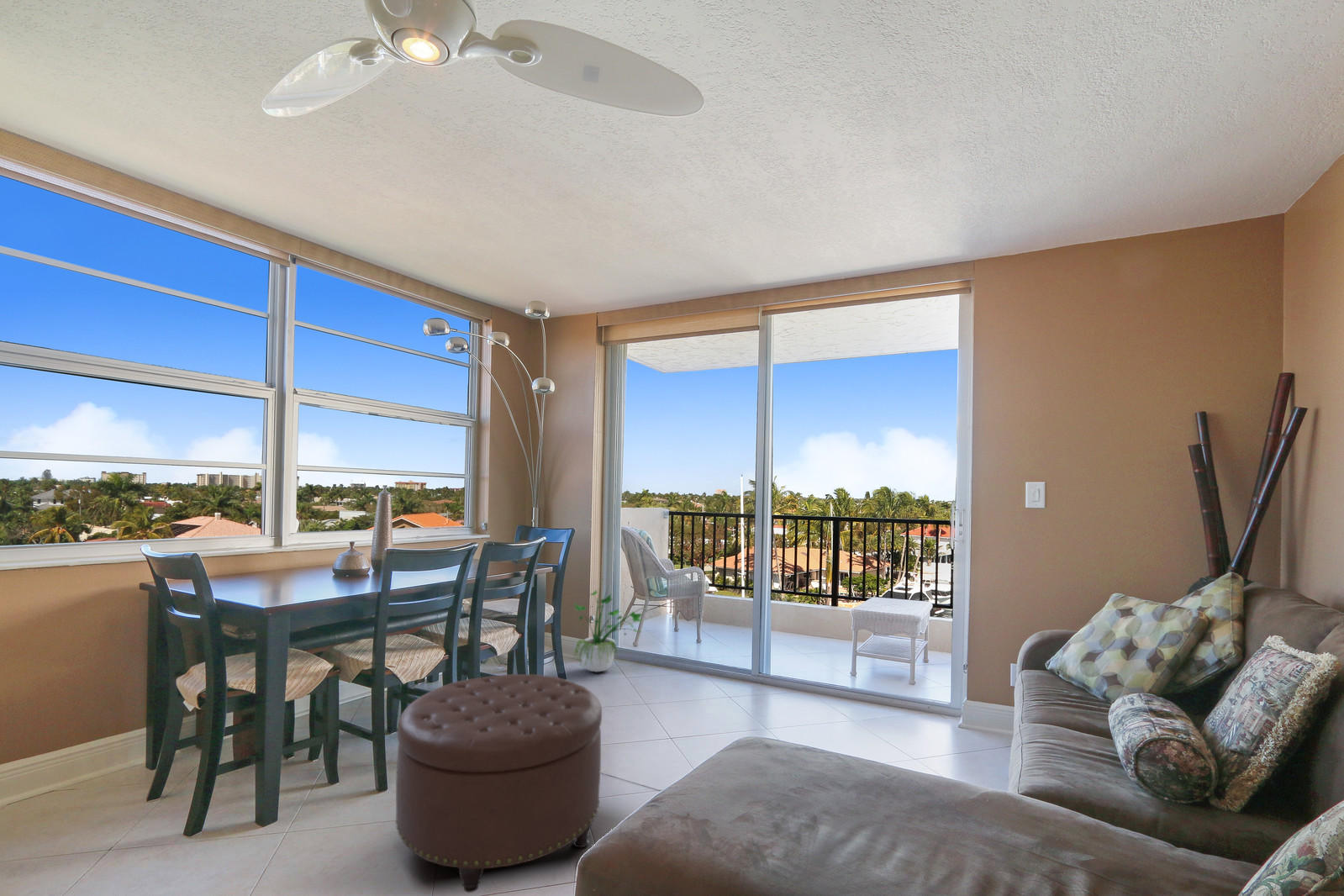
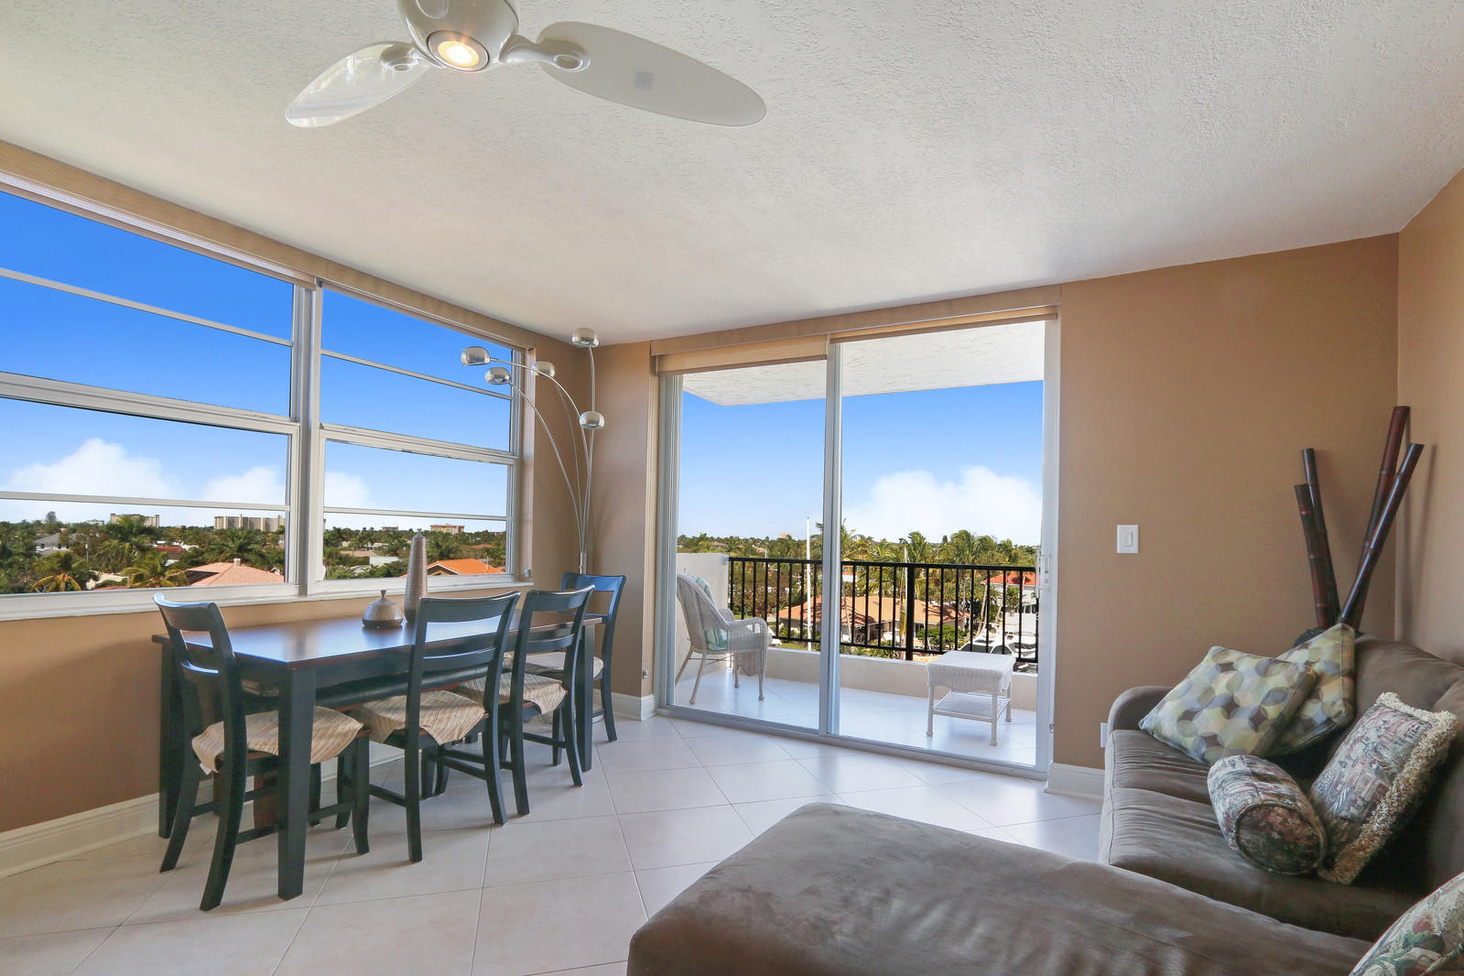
- ottoman [395,673,603,893]
- potted plant [572,577,650,673]
